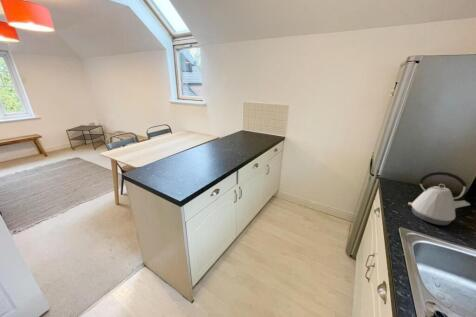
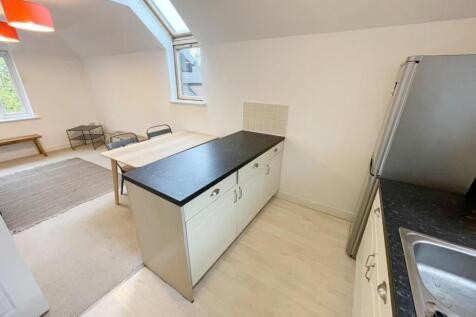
- kettle [407,171,471,226]
